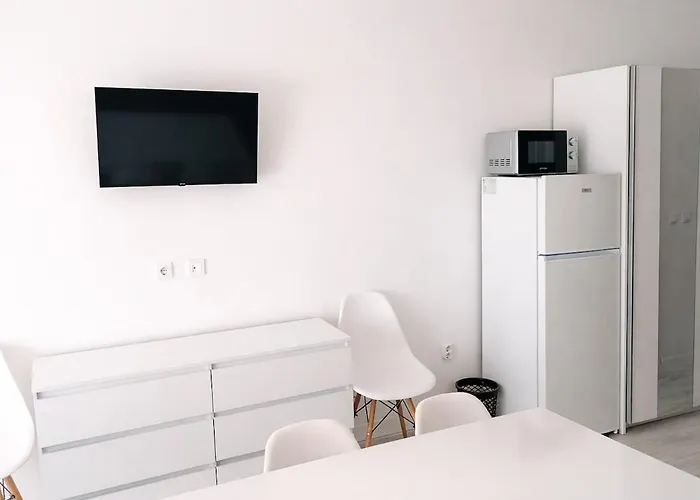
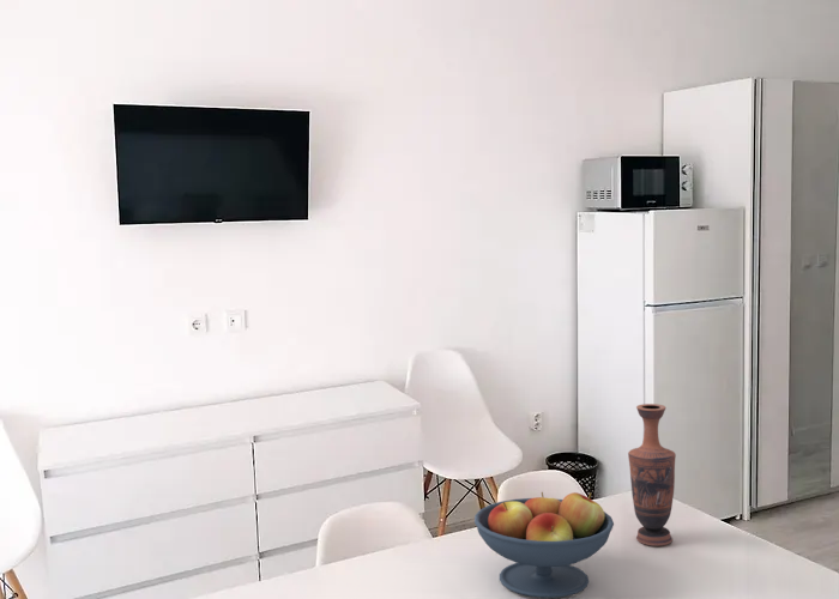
+ fruit bowl [473,491,615,599]
+ vase [627,403,677,547]
